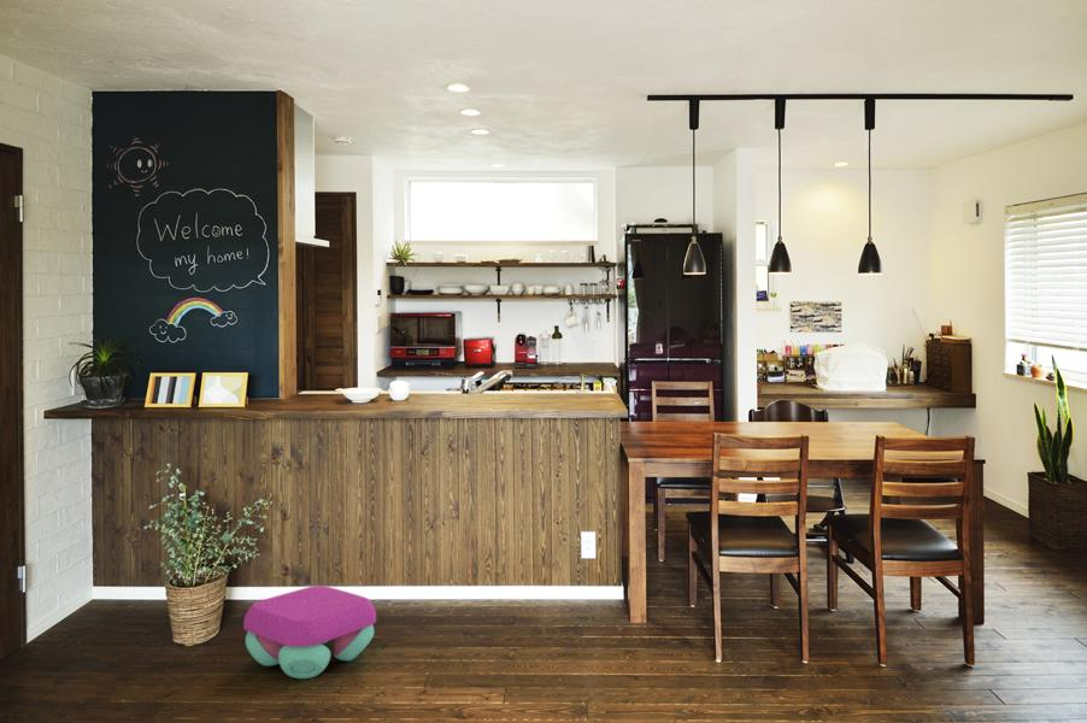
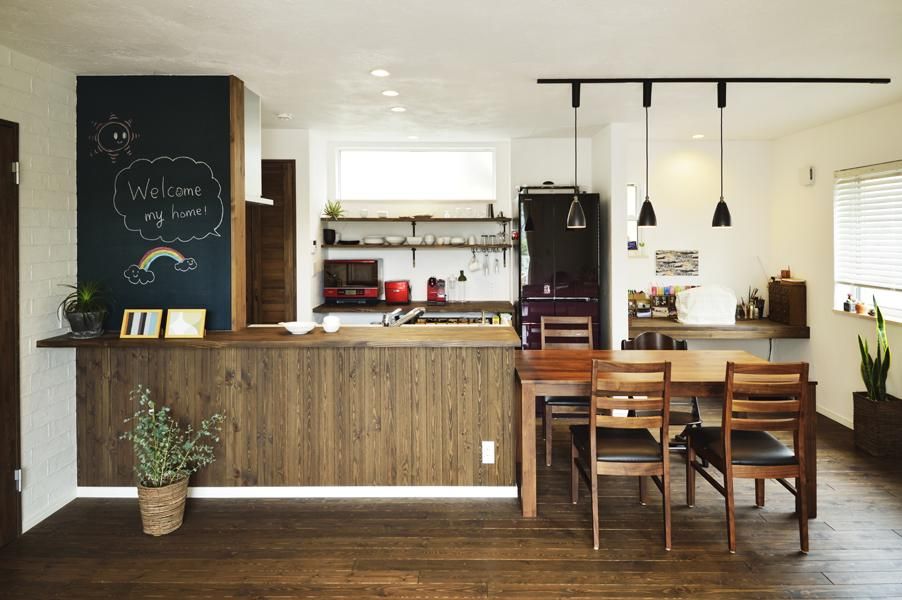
- stool [242,584,377,680]
